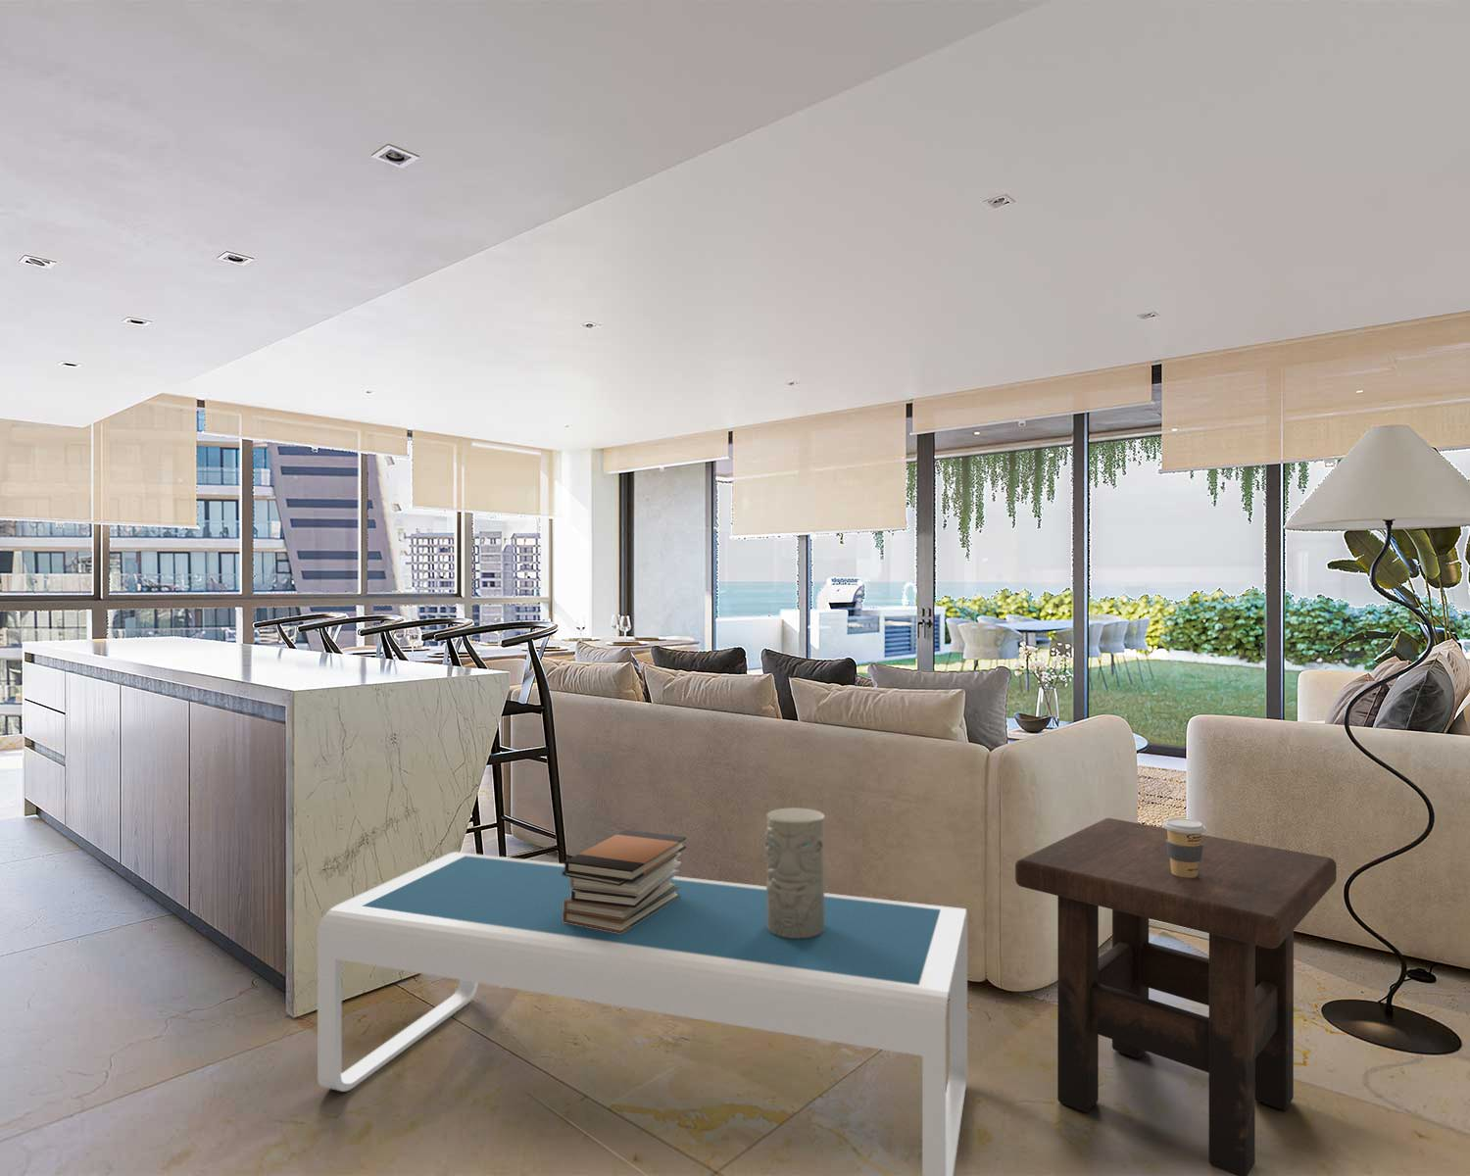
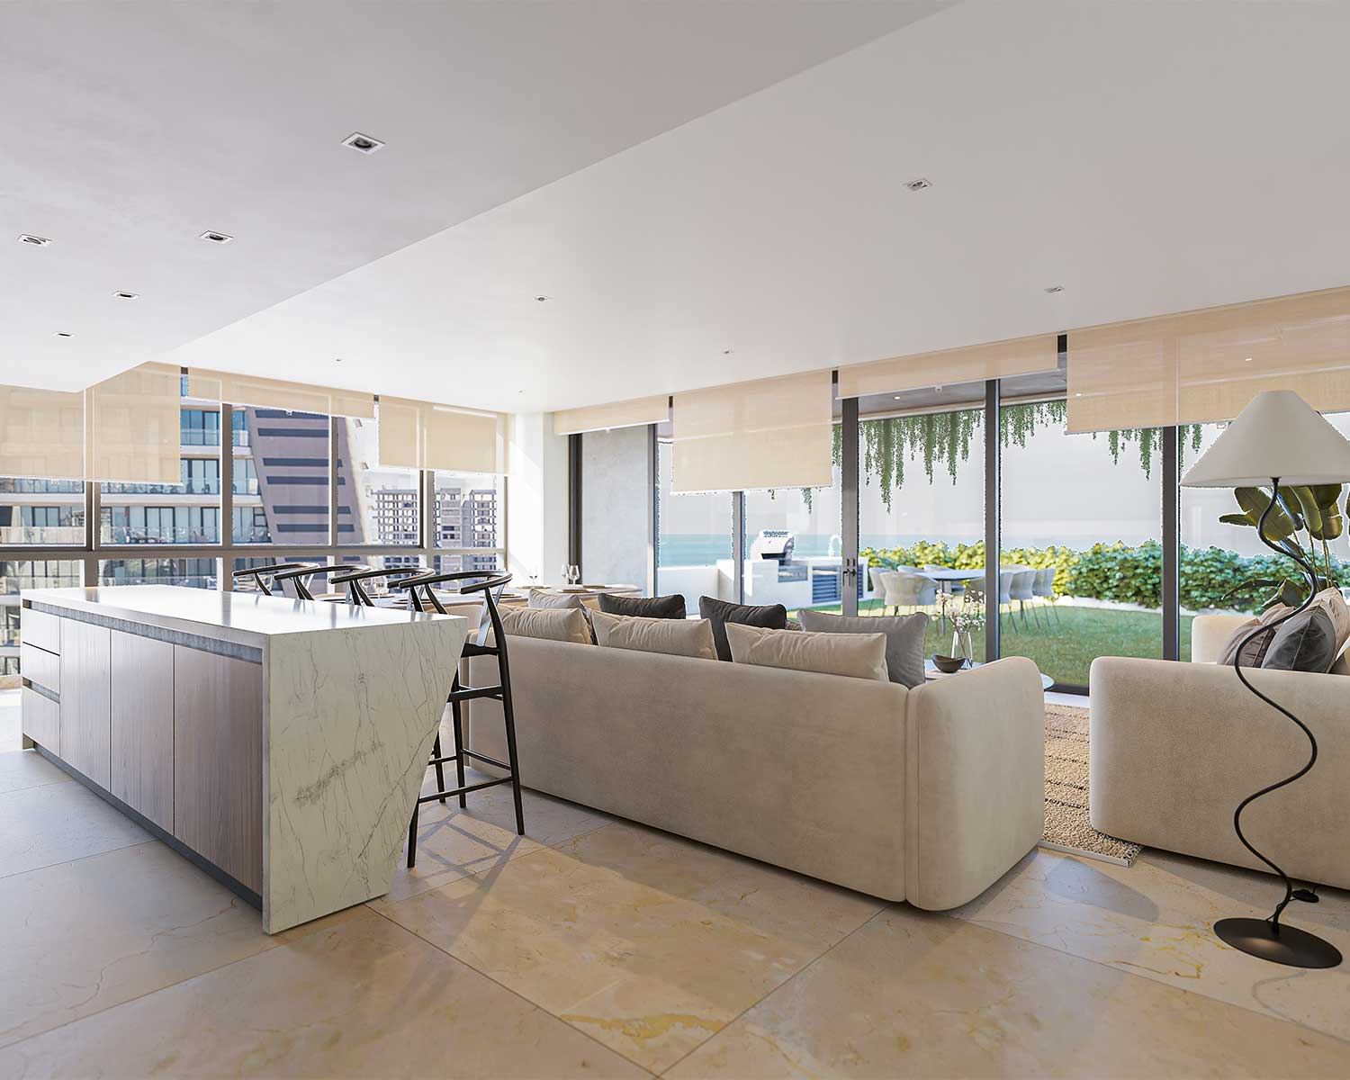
- coffee cup [1163,817,1206,878]
- decorative vase [763,806,826,938]
- book stack [562,829,686,932]
- side table [1014,817,1338,1176]
- coffee table [317,851,968,1176]
